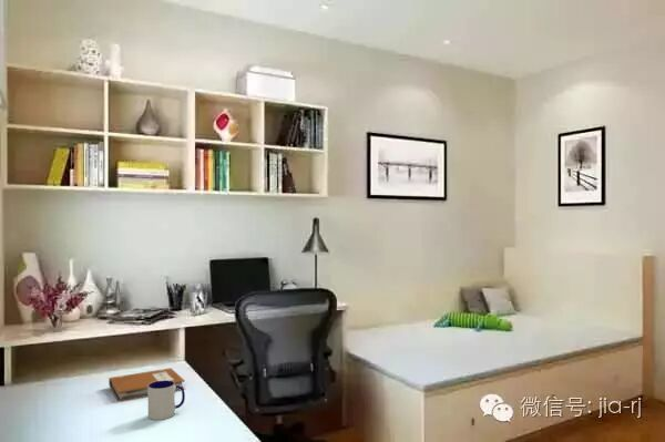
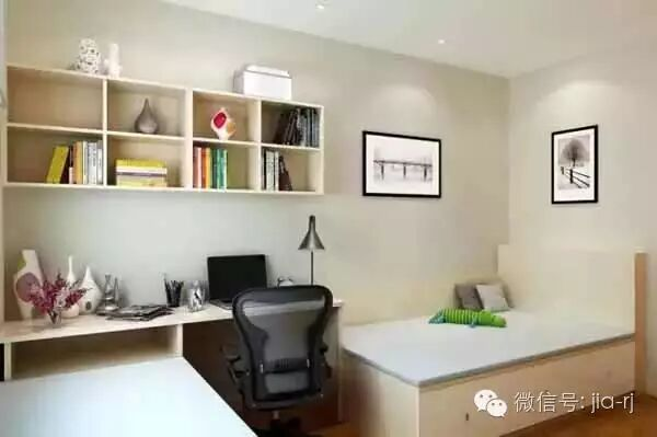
- mug [147,380,186,421]
- notebook [108,367,186,403]
